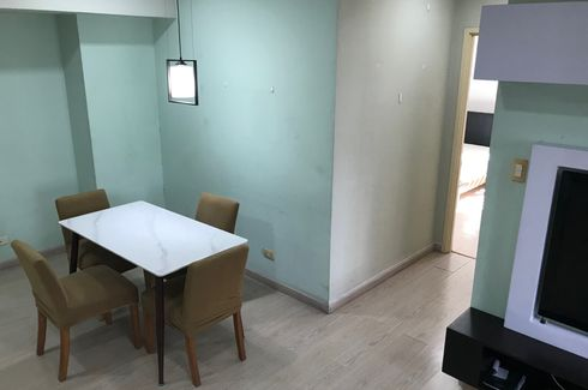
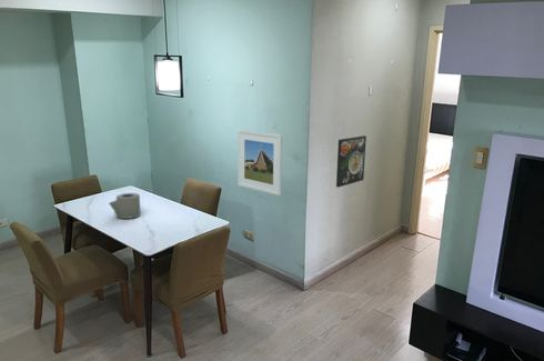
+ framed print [335,134,367,189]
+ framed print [236,129,283,197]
+ toilet paper roll [108,192,142,220]
